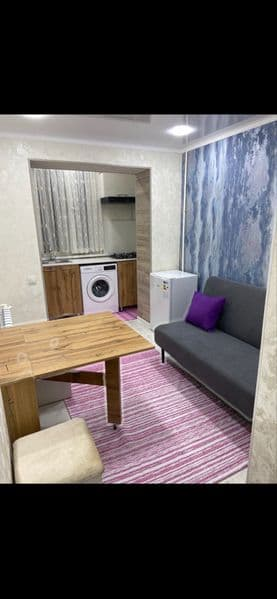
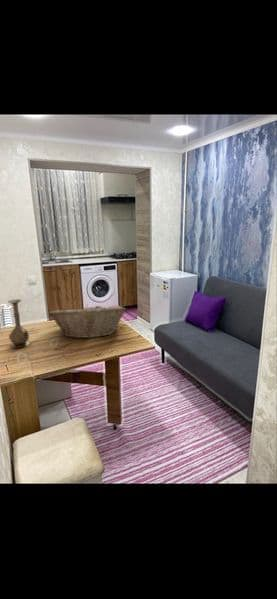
+ fruit basket [48,303,127,339]
+ vase [7,299,31,349]
